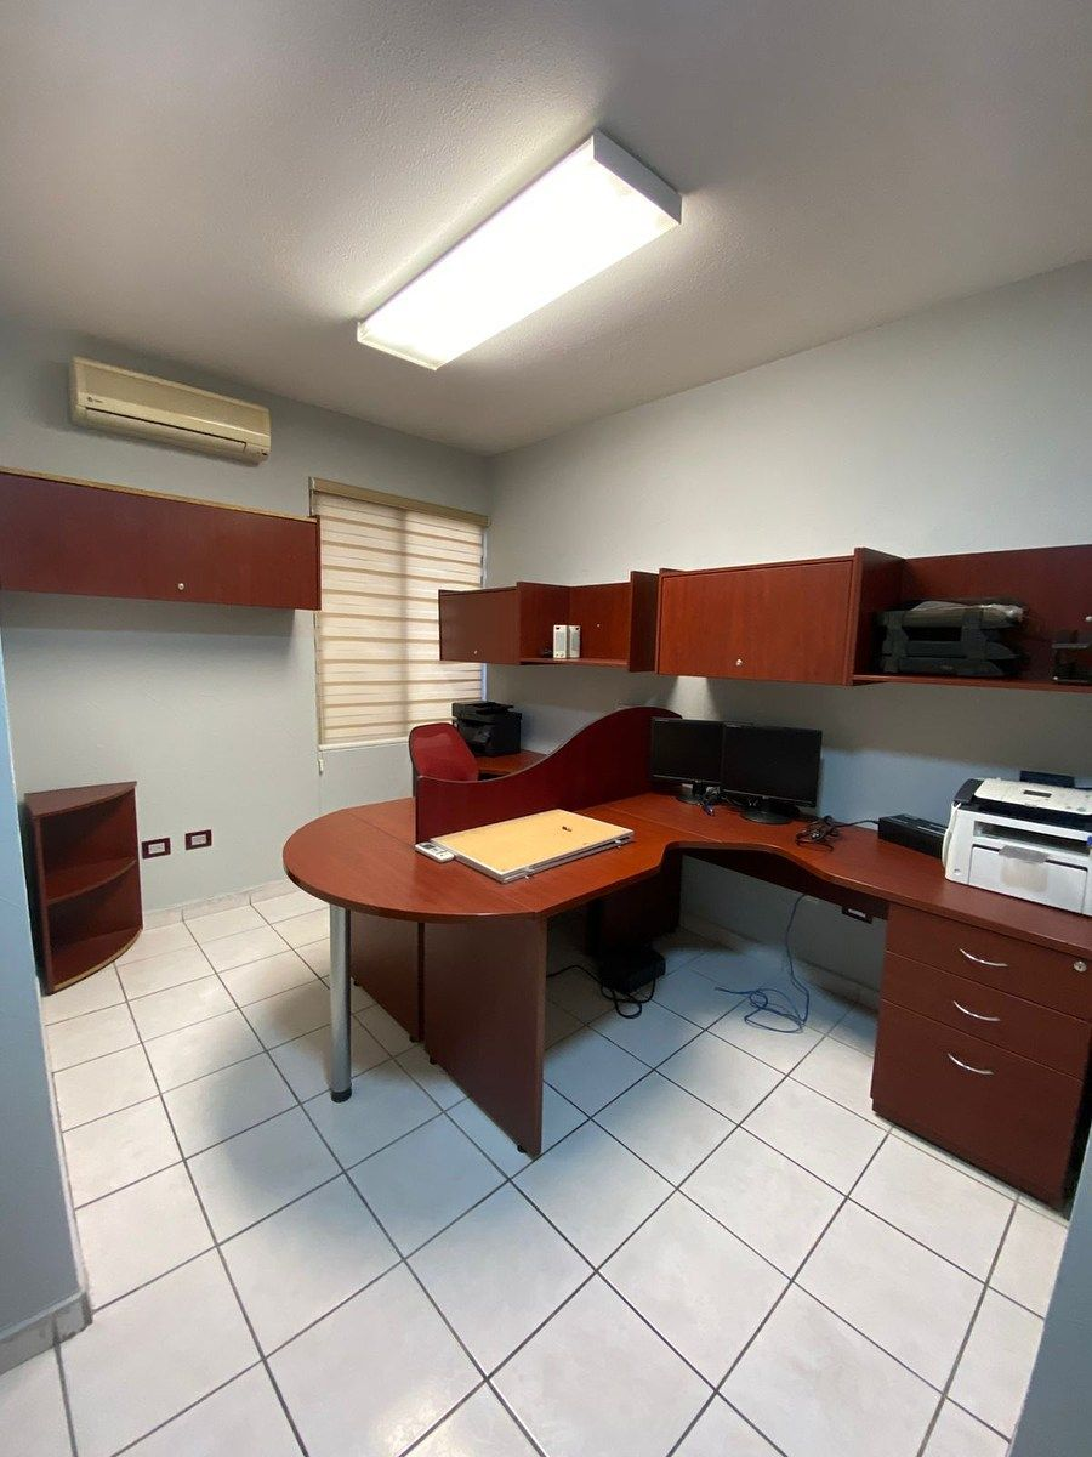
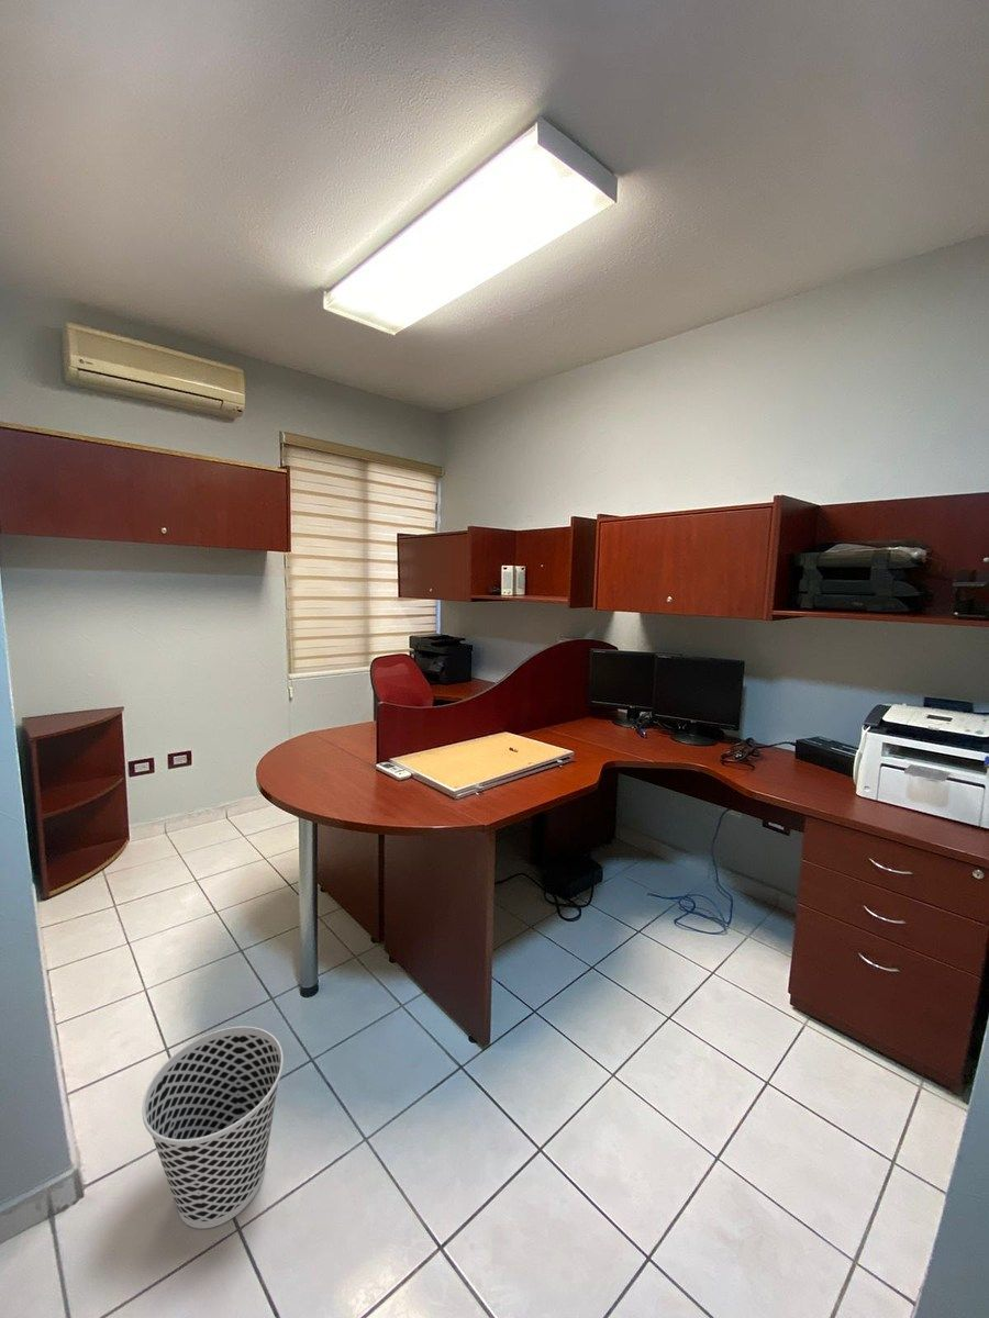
+ wastebasket [141,1026,285,1230]
